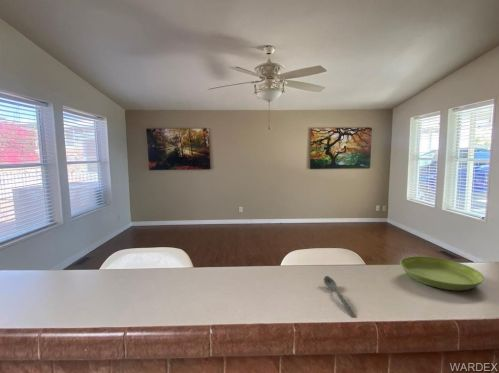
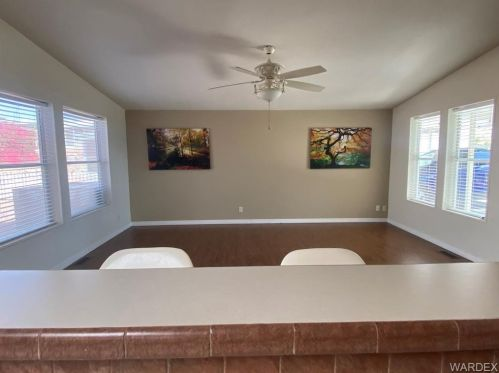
- spoon [323,275,358,319]
- saucer [399,255,485,291]
